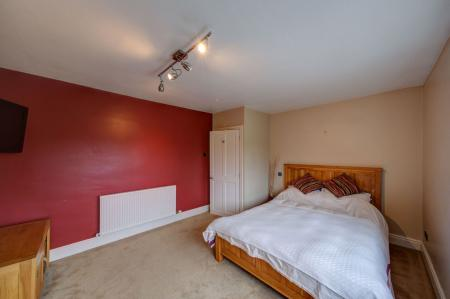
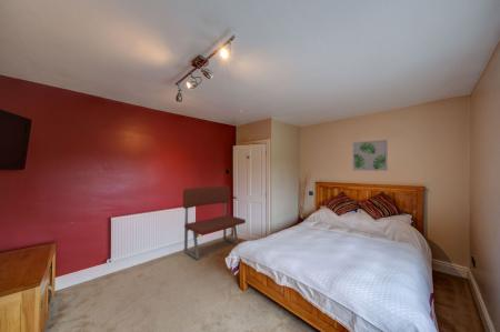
+ wall art [352,139,389,172]
+ bench [182,185,247,261]
